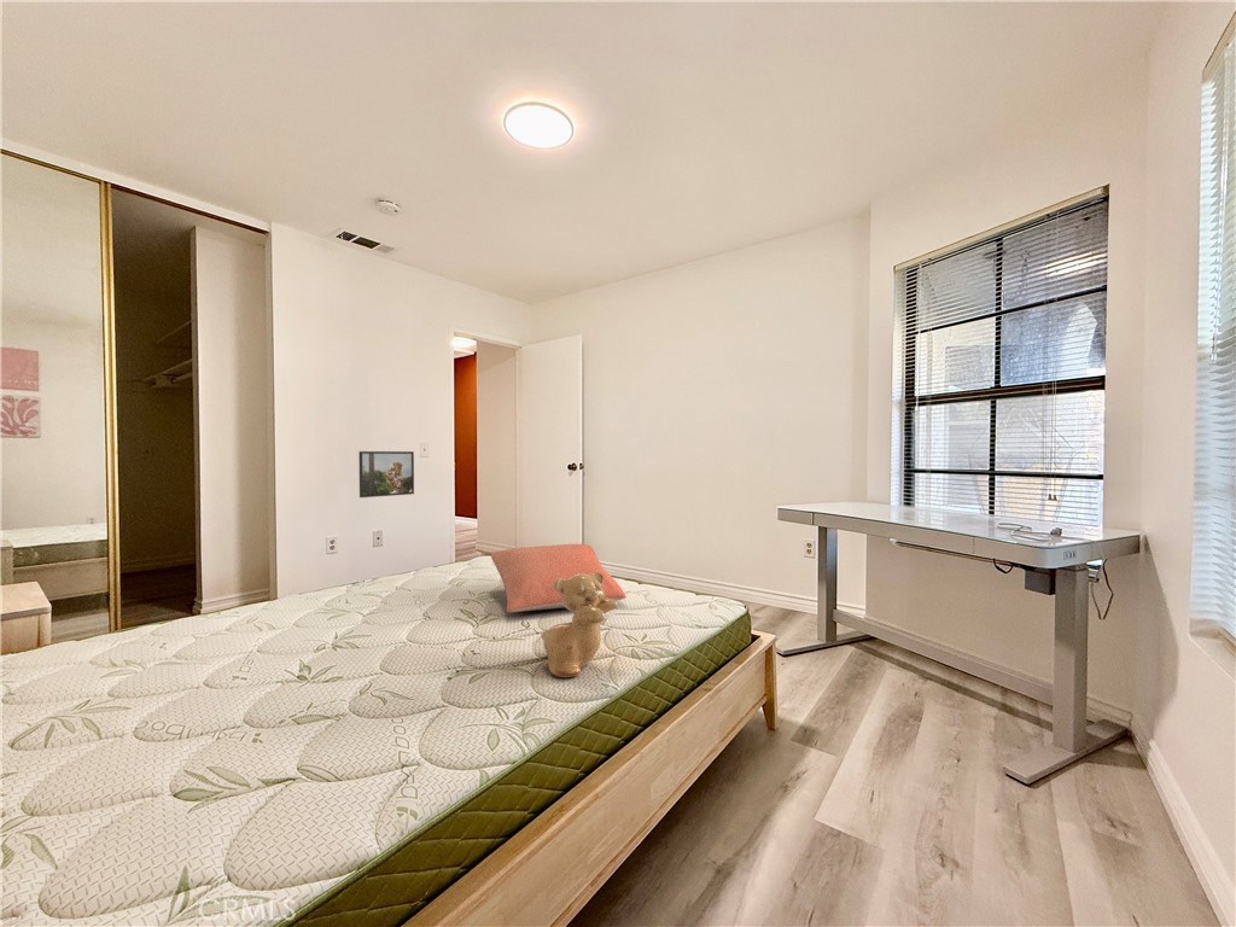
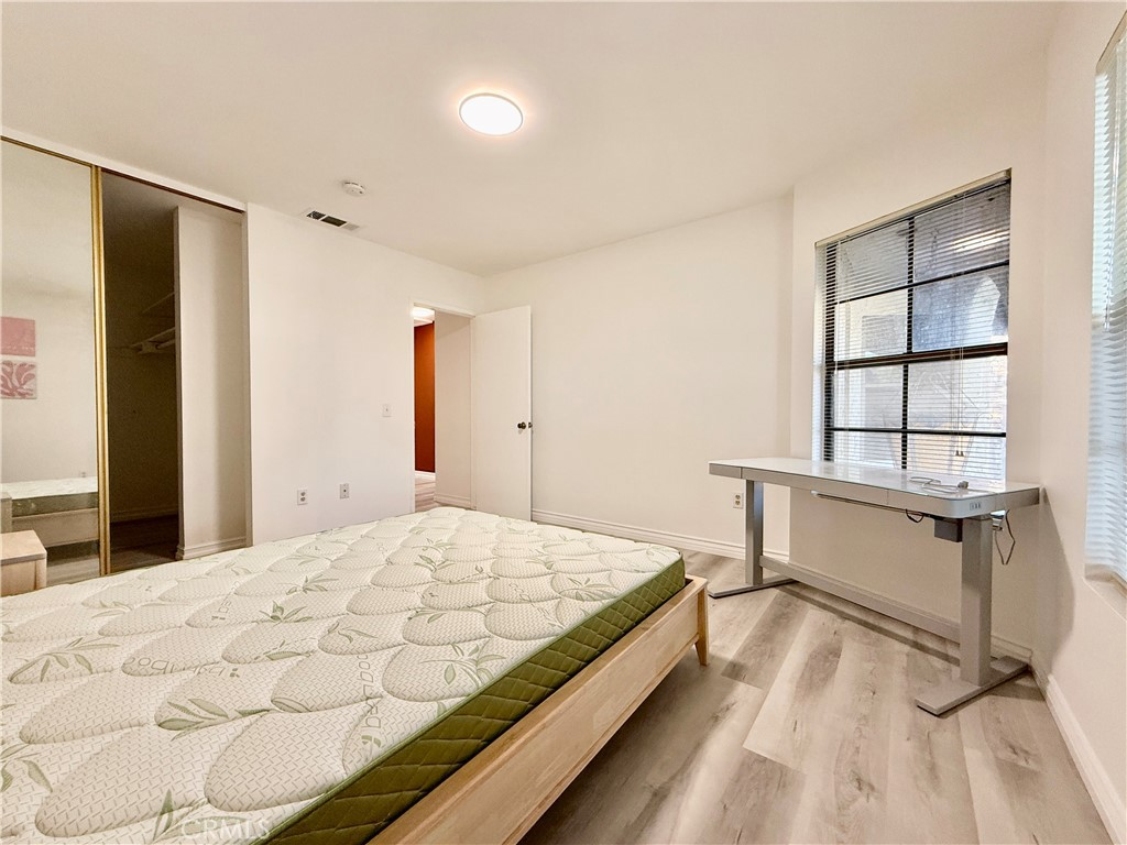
- pillow [489,543,628,613]
- teddy bear [541,572,619,678]
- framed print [358,450,415,499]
